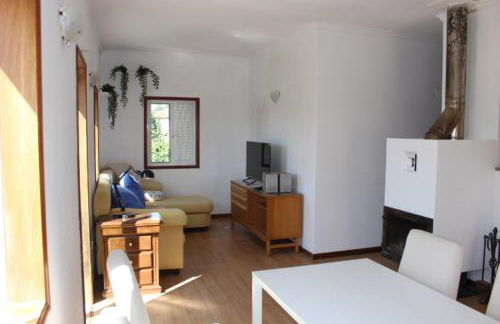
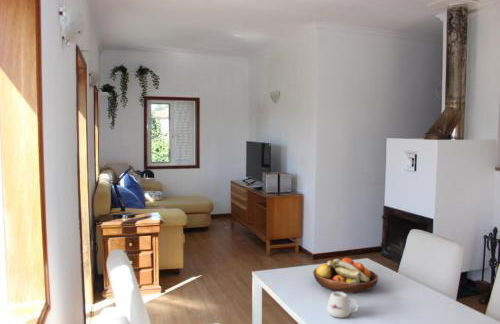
+ fruit bowl [312,257,379,294]
+ mug [326,291,360,319]
